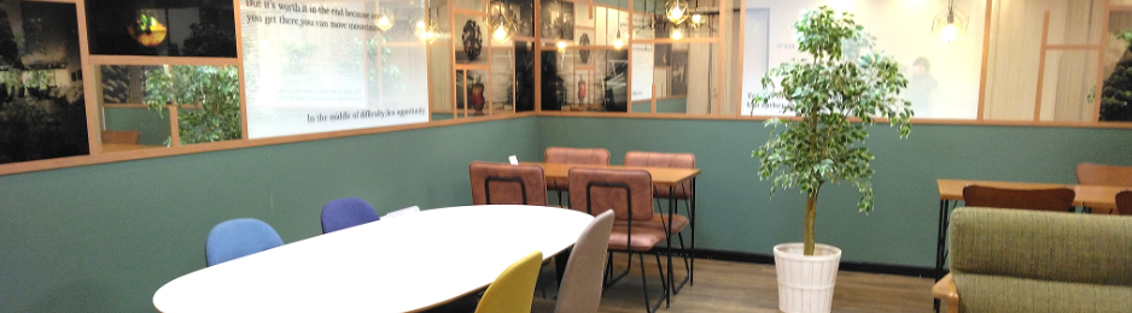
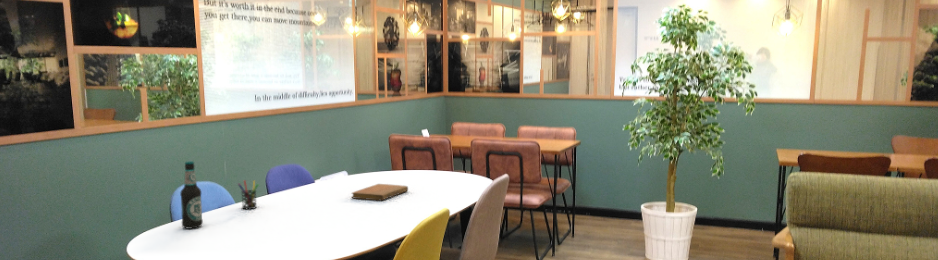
+ notebook [350,183,409,202]
+ bottle [179,160,204,230]
+ pen holder [237,179,259,210]
